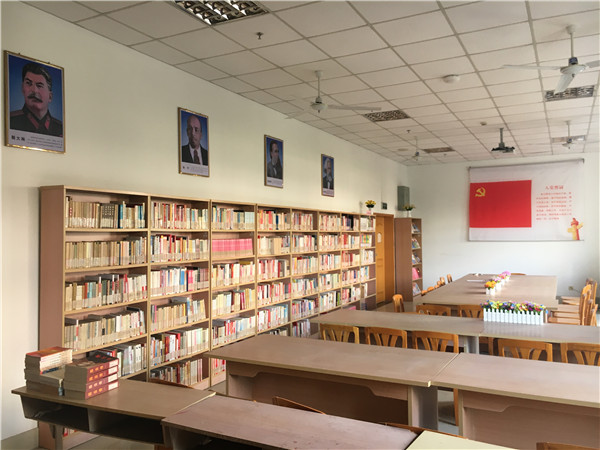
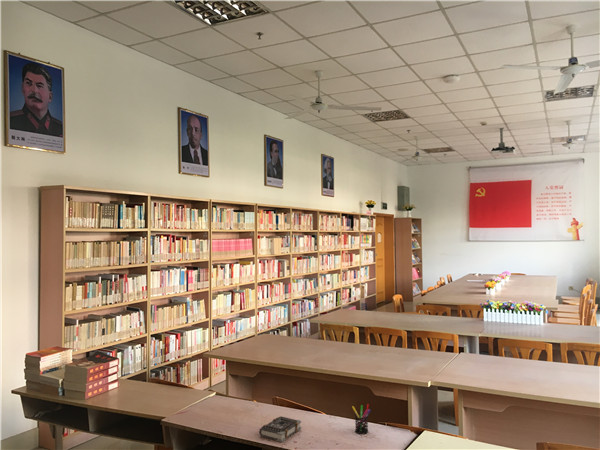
+ book [258,415,302,443]
+ pen holder [351,403,372,435]
